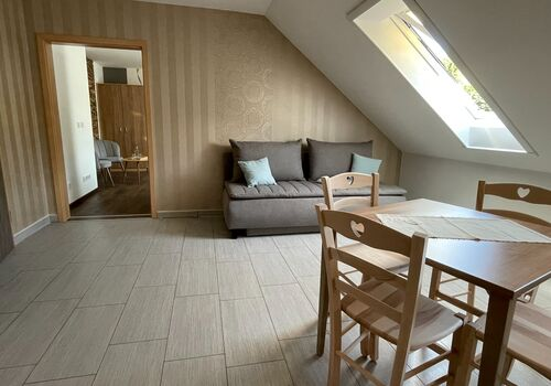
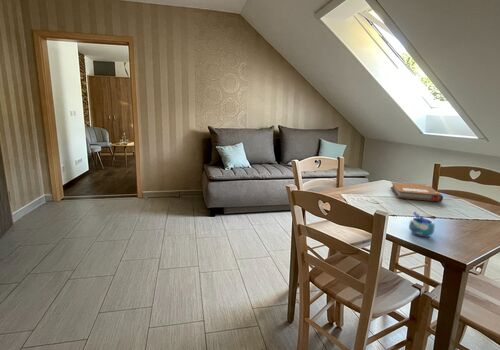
+ mug [408,210,436,238]
+ notebook [390,181,444,202]
